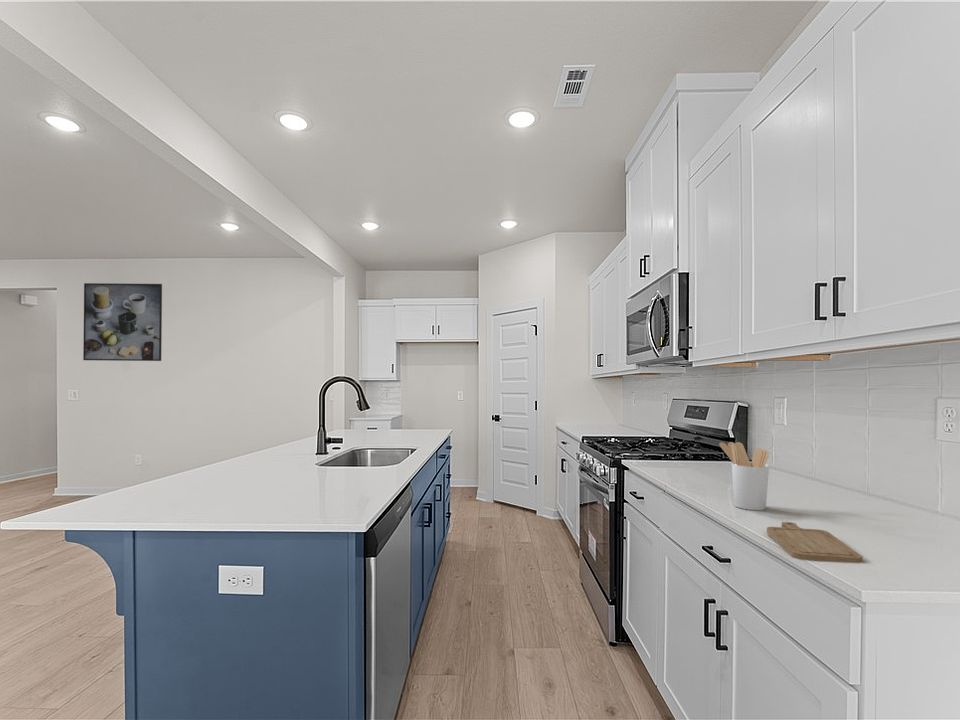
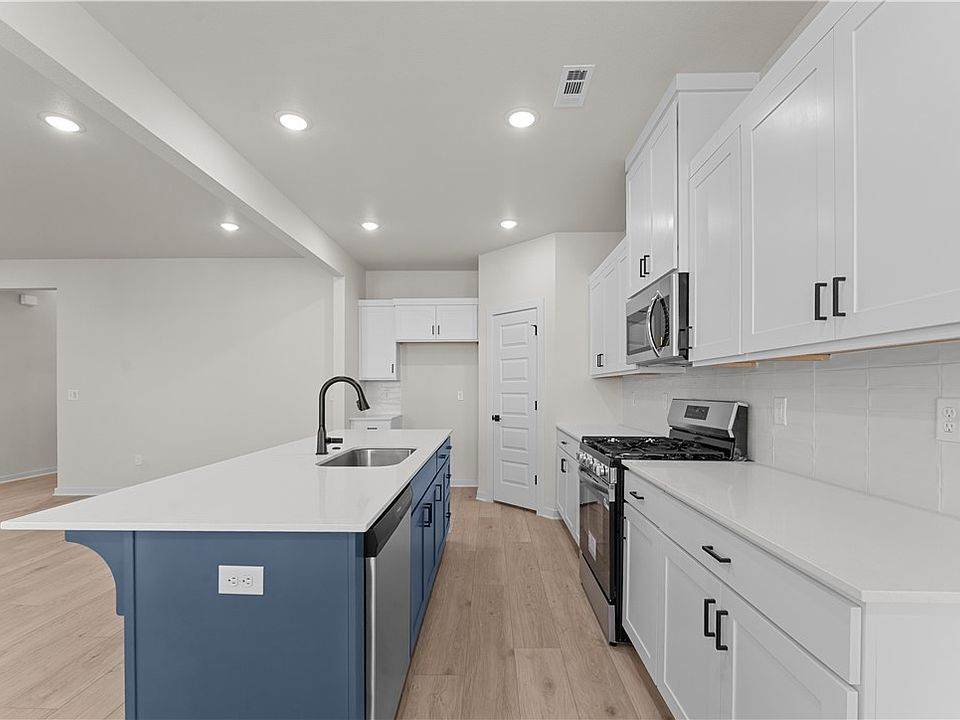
- chopping board [766,521,864,563]
- utensil holder [718,441,770,511]
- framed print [82,282,163,362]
